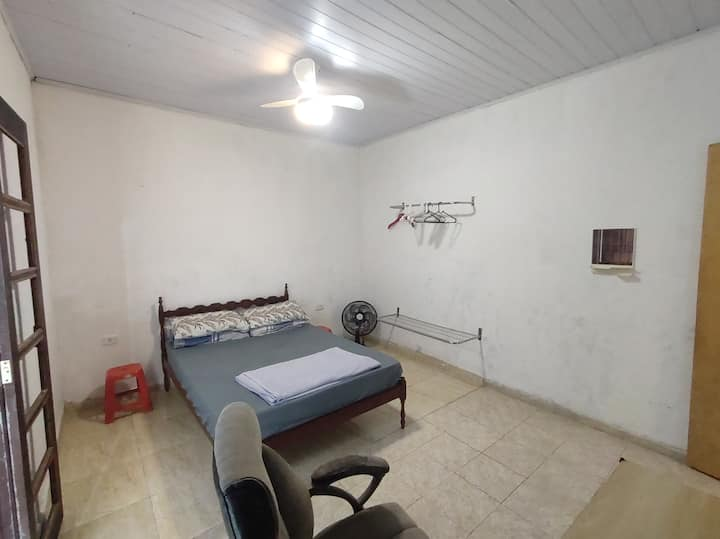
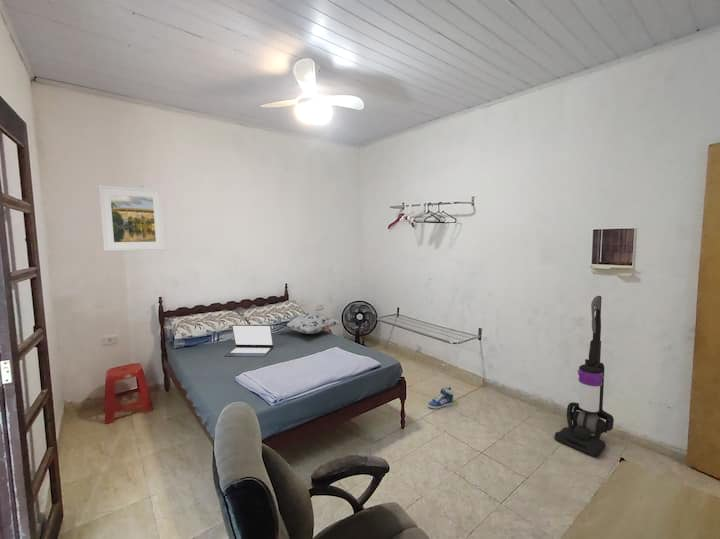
+ laptop [223,324,275,358]
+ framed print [98,184,166,252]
+ vacuum cleaner [553,295,615,458]
+ sneaker [427,385,454,410]
+ decorative pillow [279,312,341,335]
